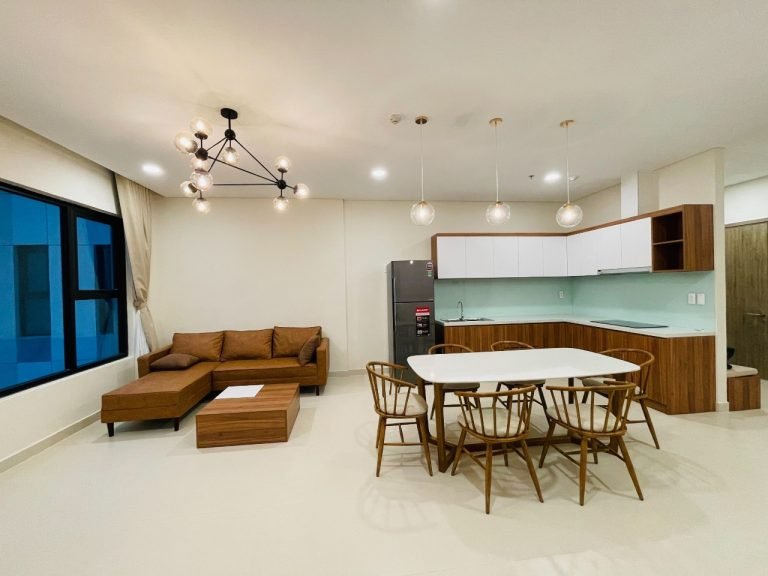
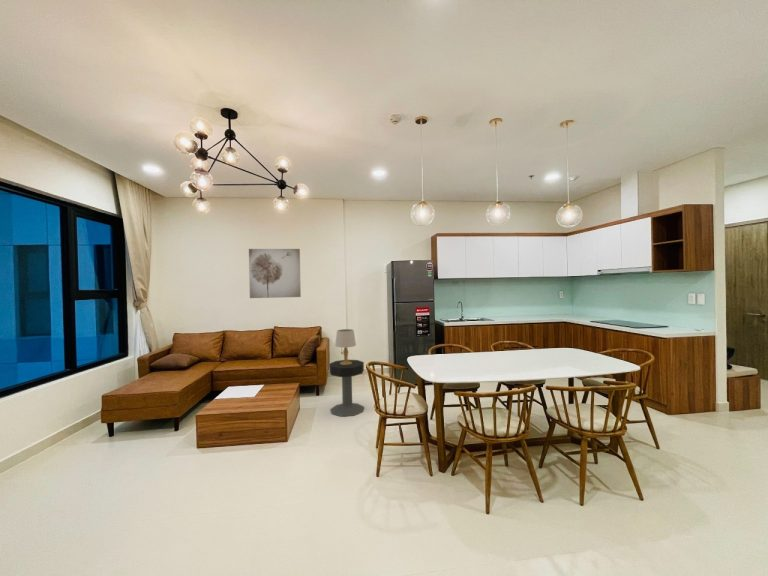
+ side table [328,359,365,418]
+ wall art [248,248,302,299]
+ table lamp [334,328,357,365]
